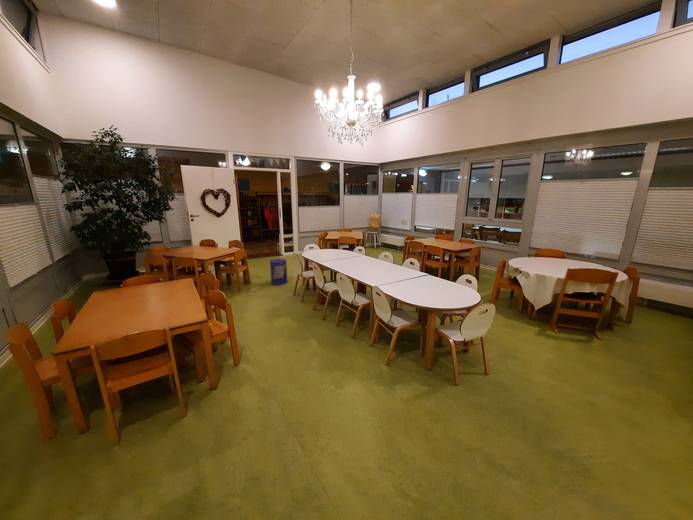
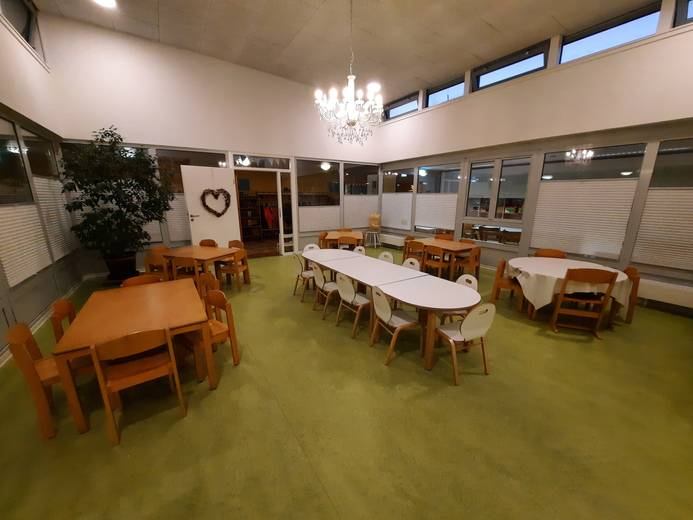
- waste bin [269,258,289,286]
